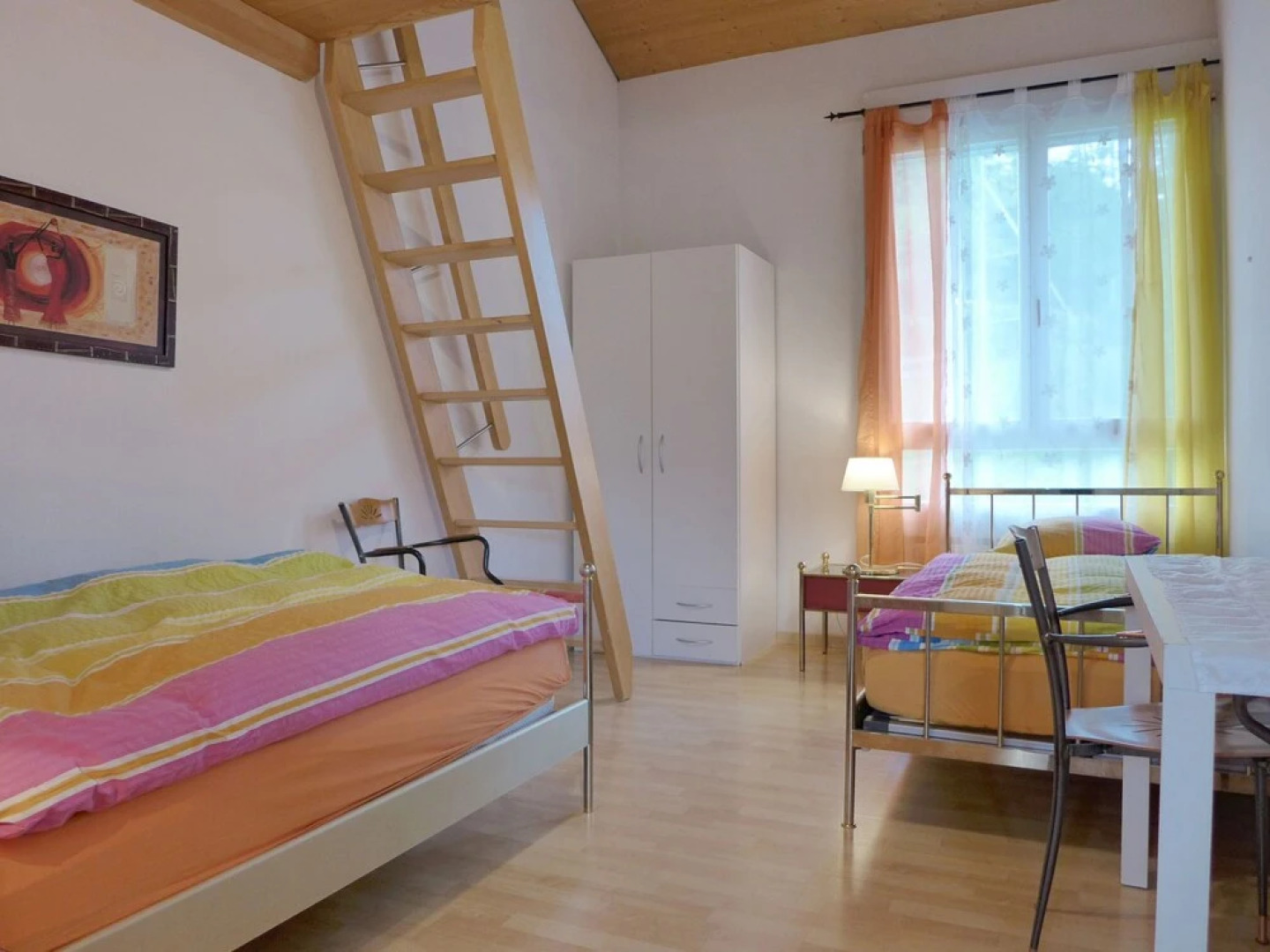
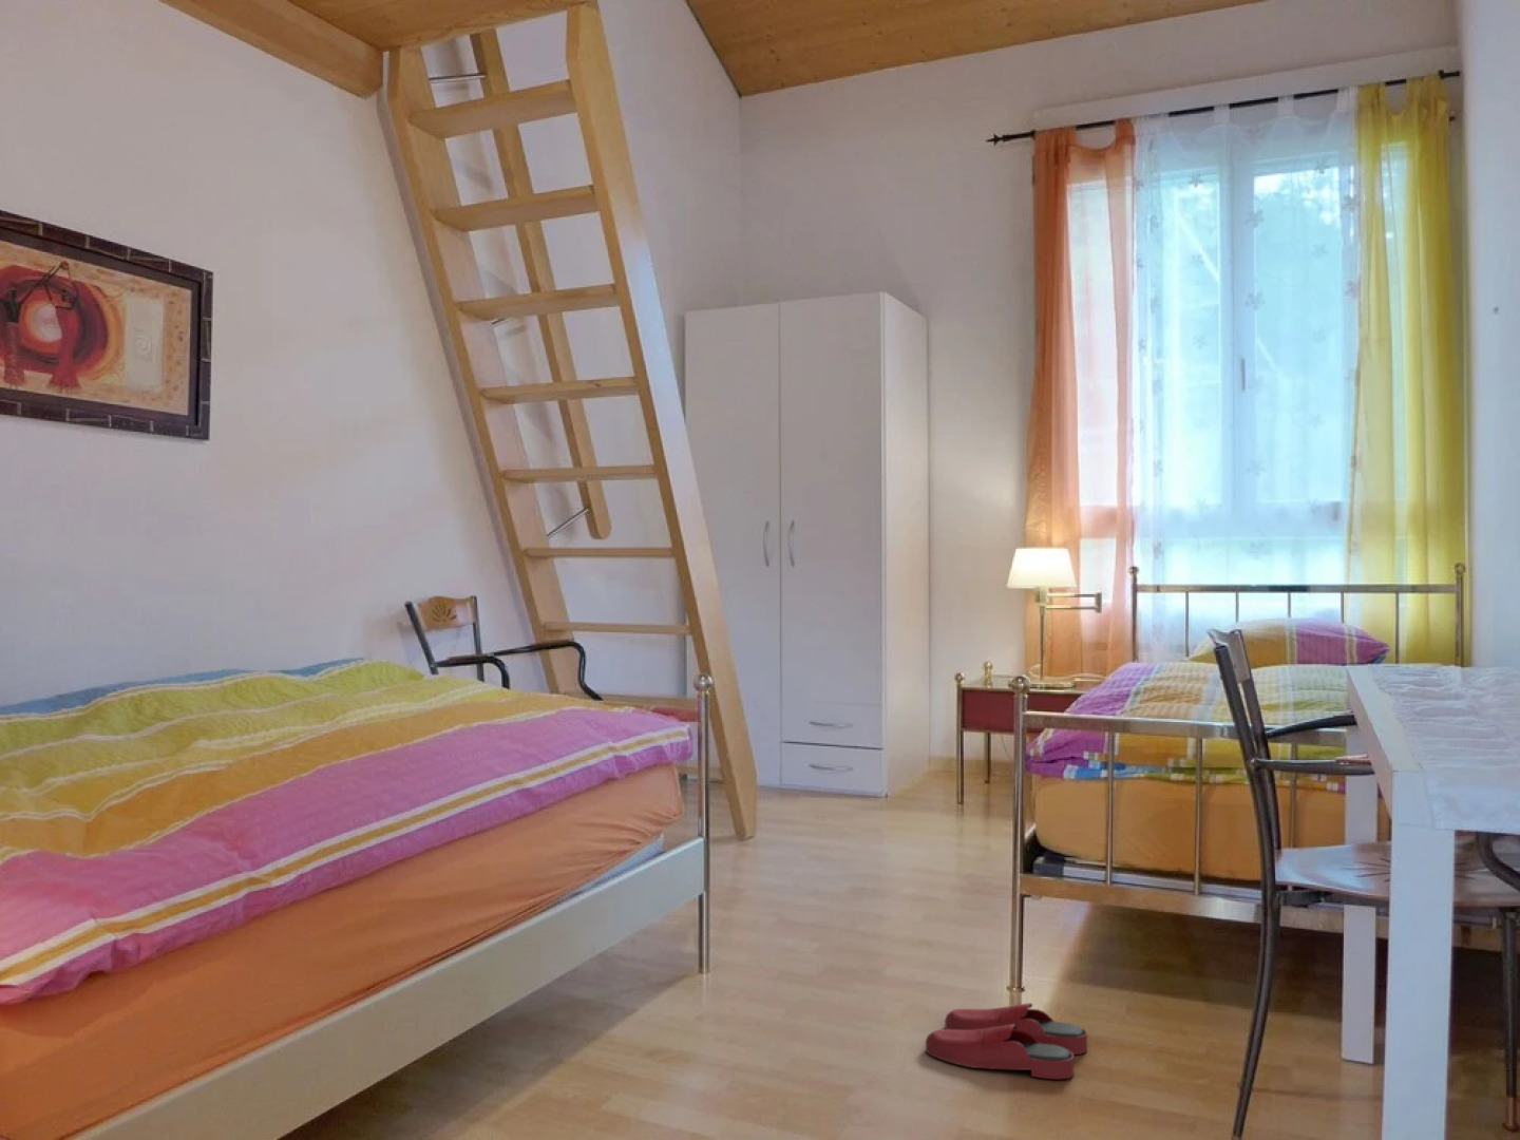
+ slippers [925,1002,1088,1080]
